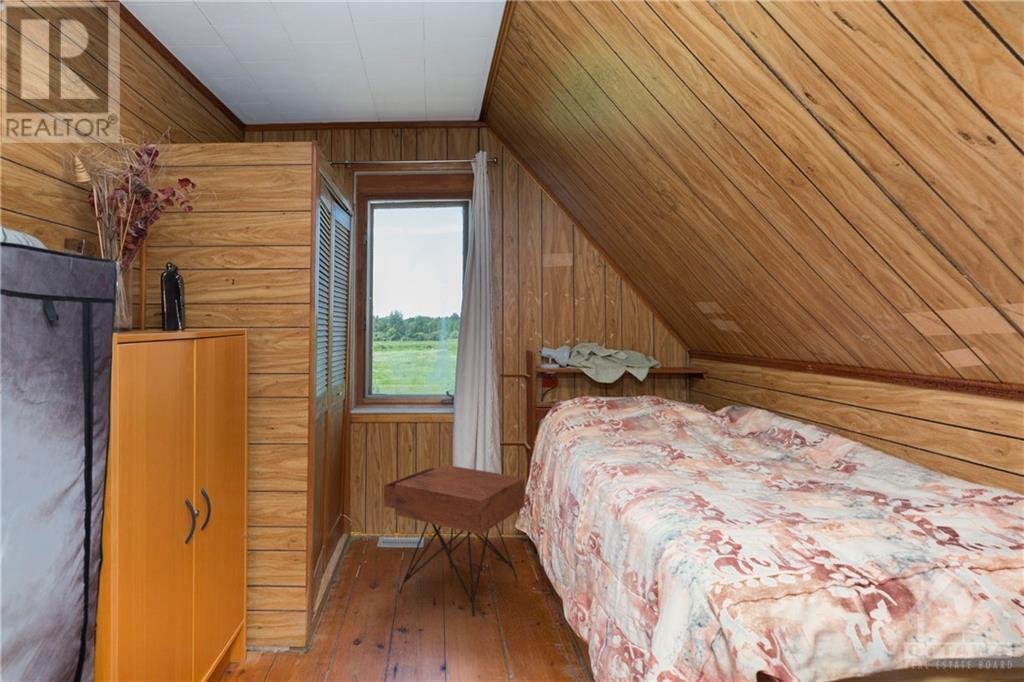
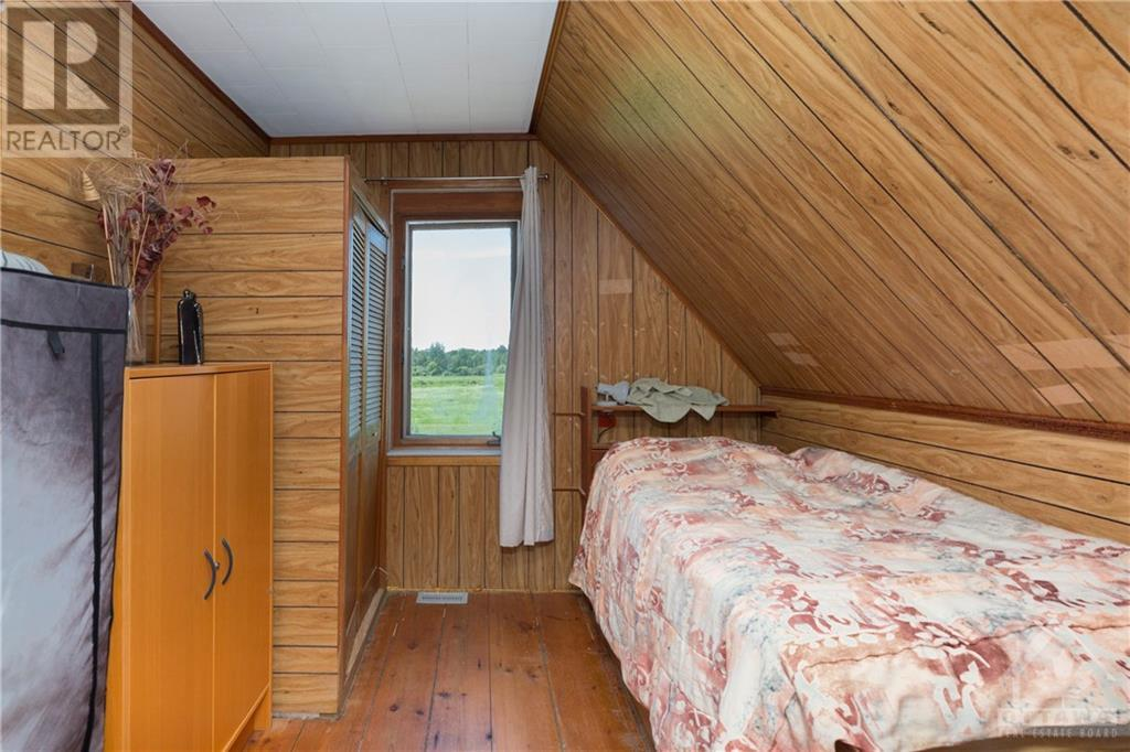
- nightstand [383,464,526,617]
